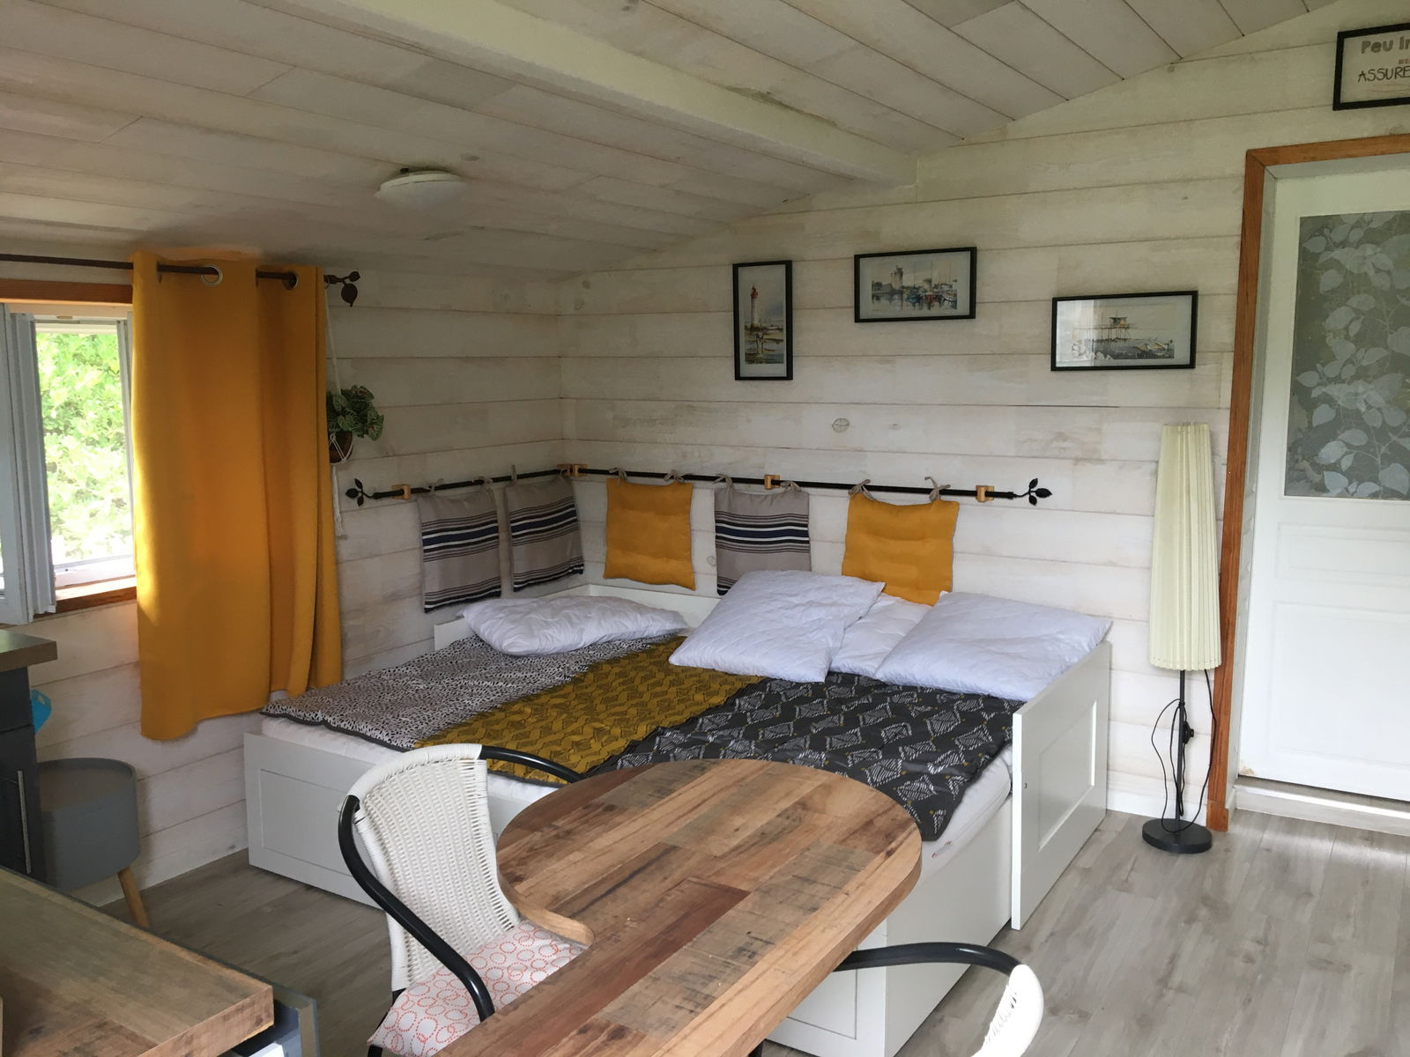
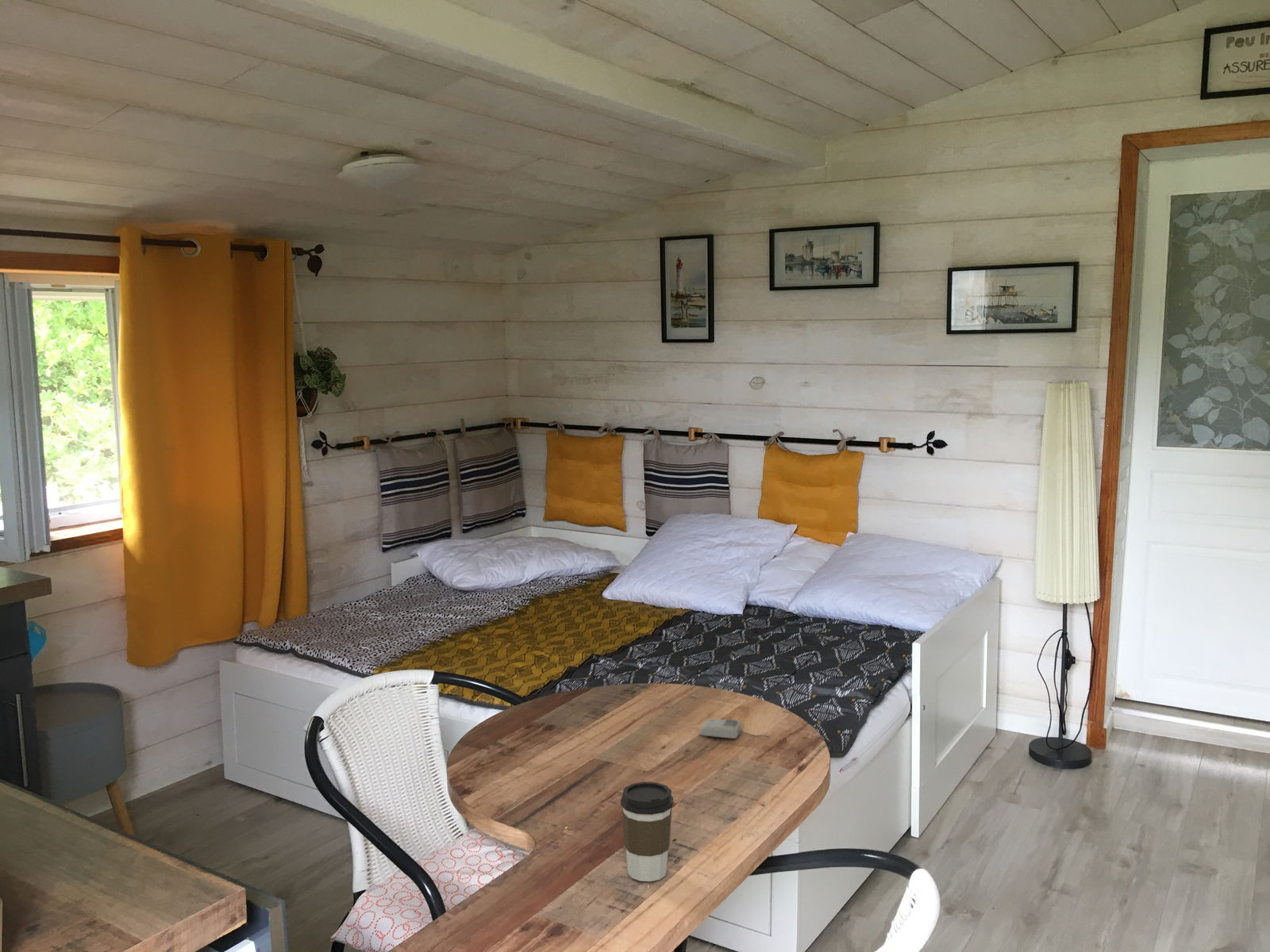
+ computer mouse [698,719,771,739]
+ coffee cup [620,781,675,882]
